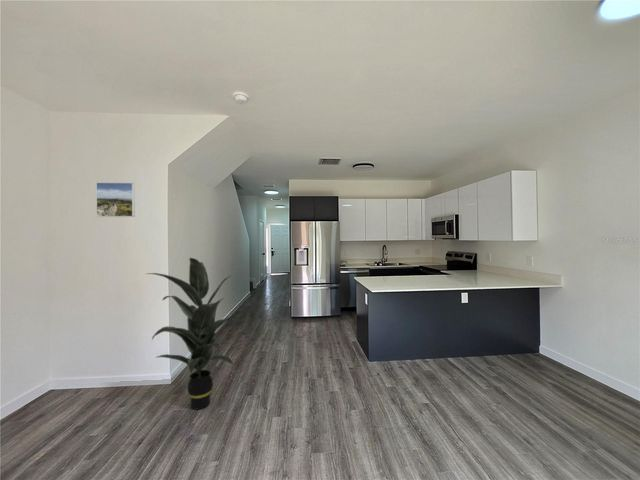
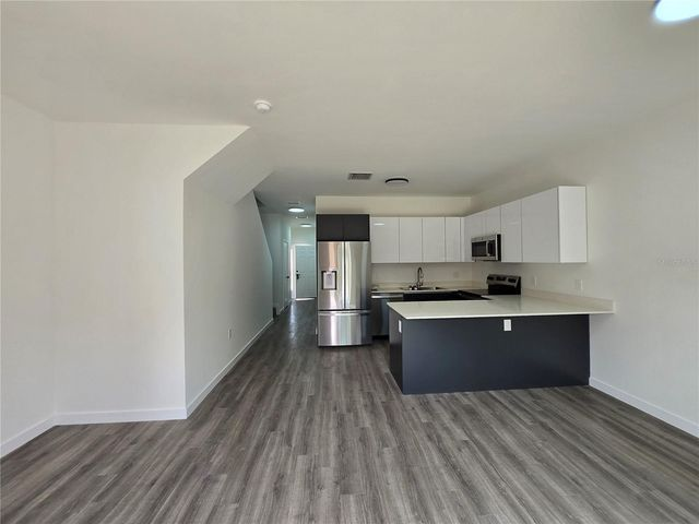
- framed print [95,181,136,218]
- indoor plant [146,257,241,411]
